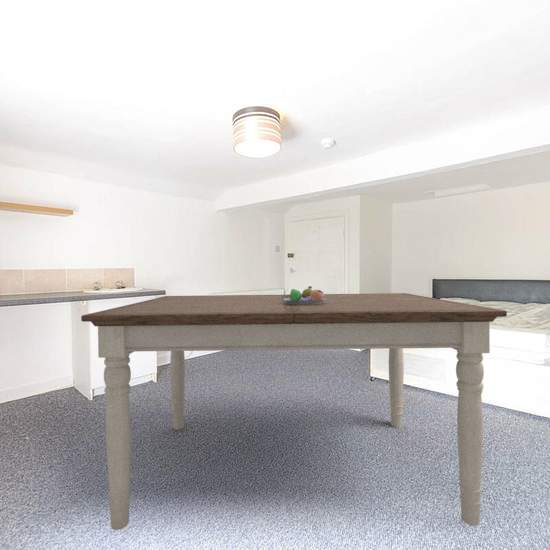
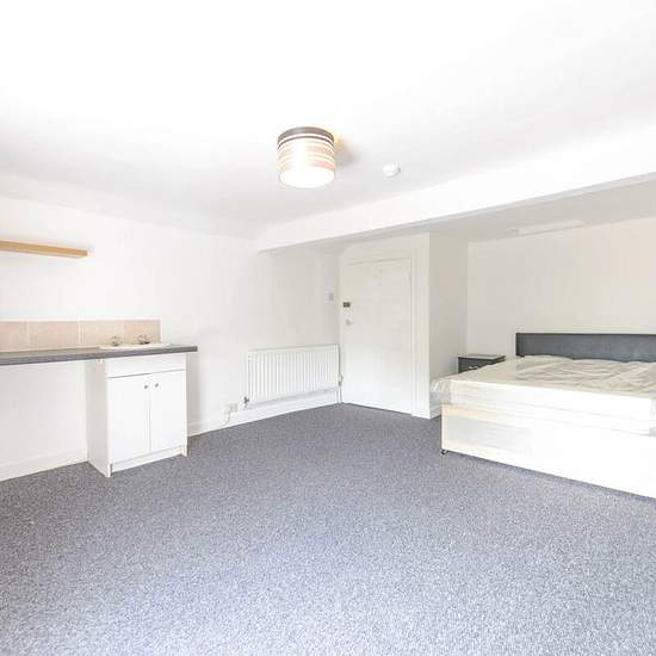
- fruit bowl [284,285,325,305]
- dining table [80,292,508,531]
